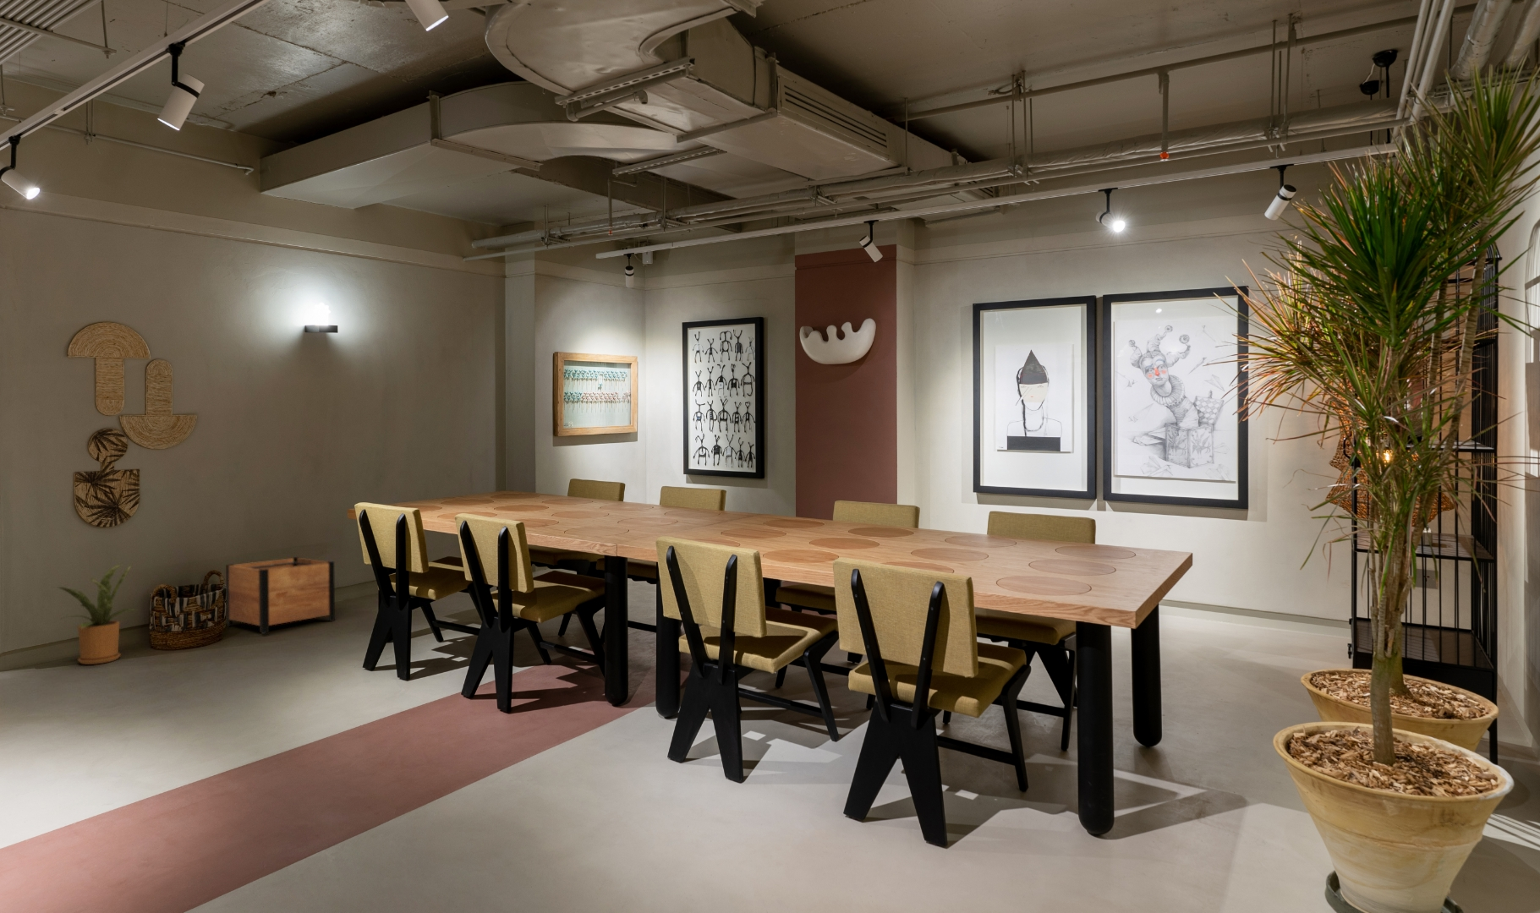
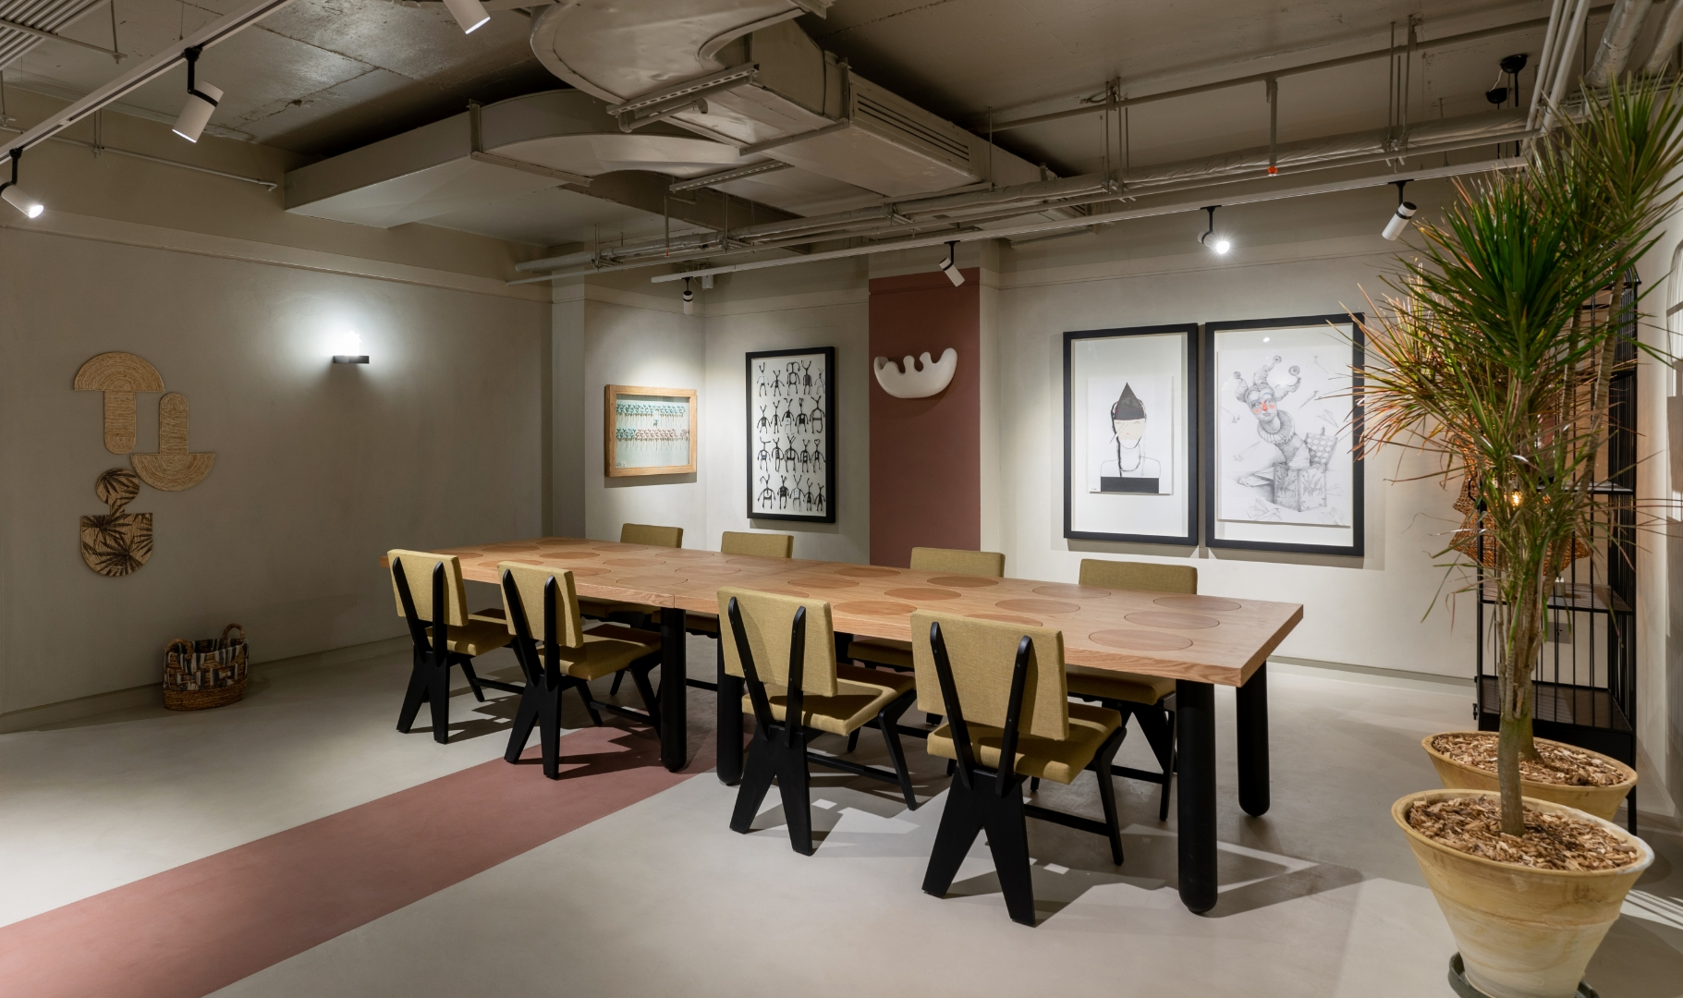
- house plant [51,563,140,665]
- planter [225,556,336,635]
